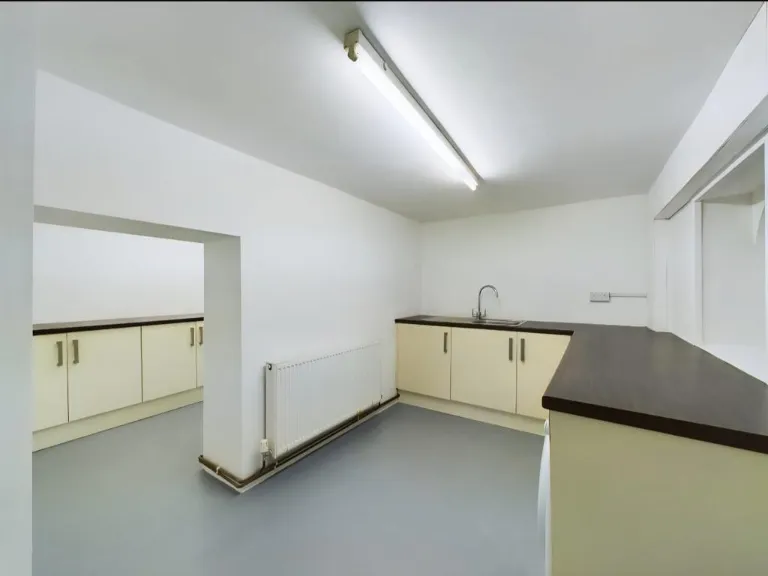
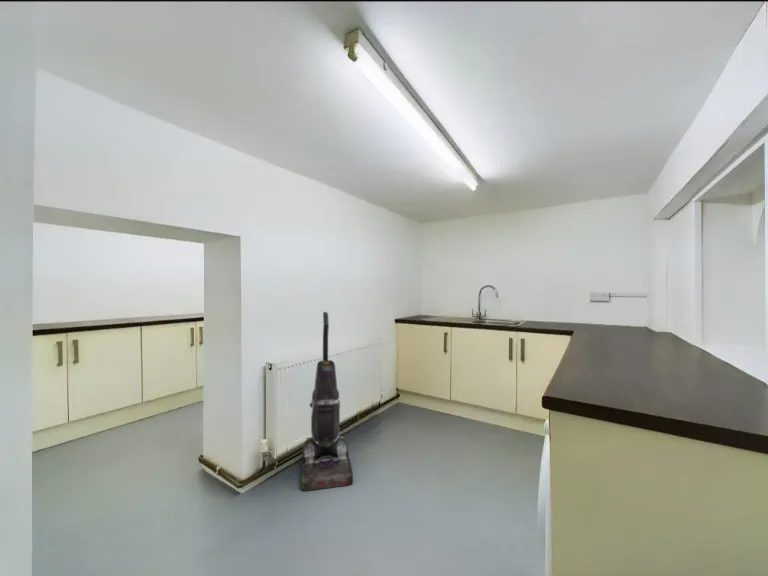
+ vacuum cleaner [300,311,354,492]
